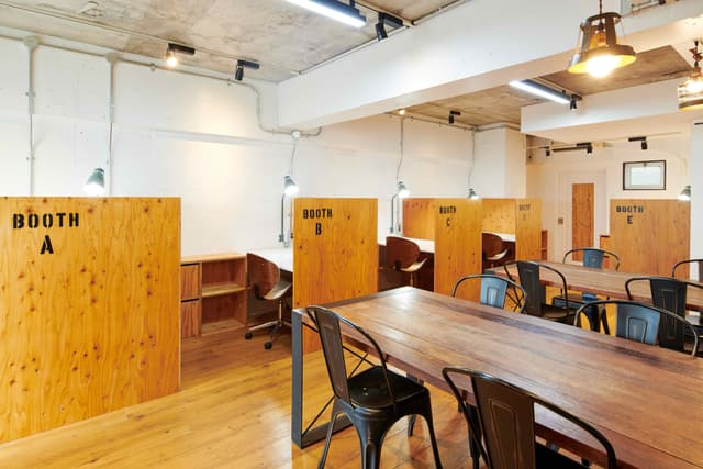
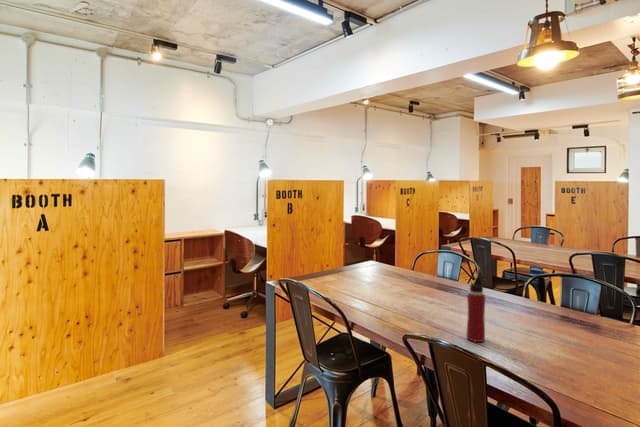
+ water bottle [466,276,487,343]
